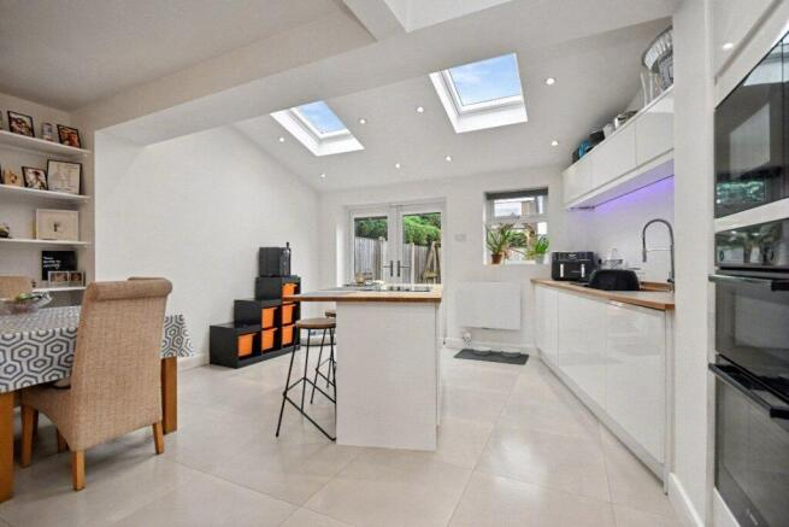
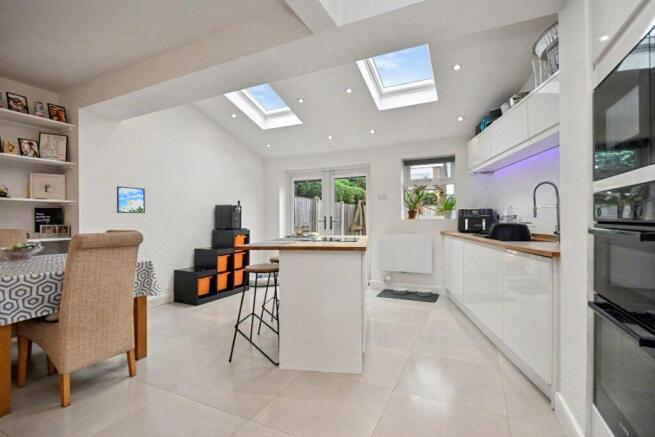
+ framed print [116,185,146,214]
